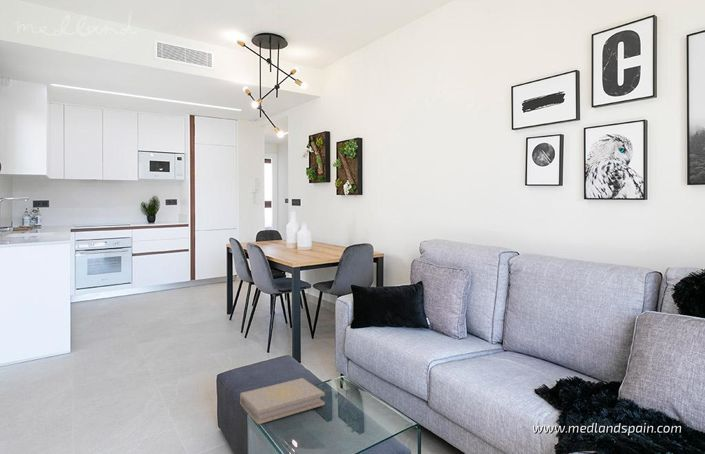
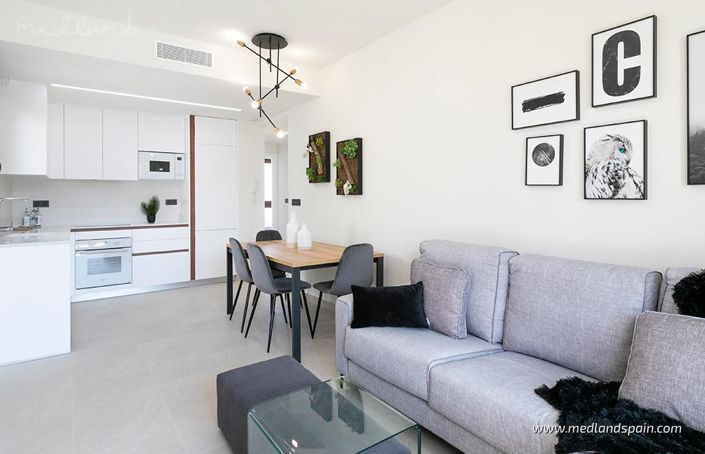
- book [239,377,326,425]
